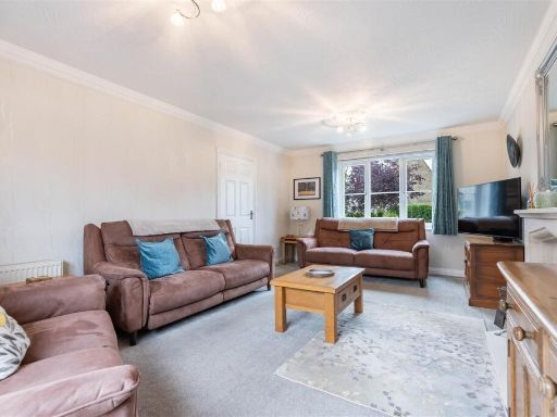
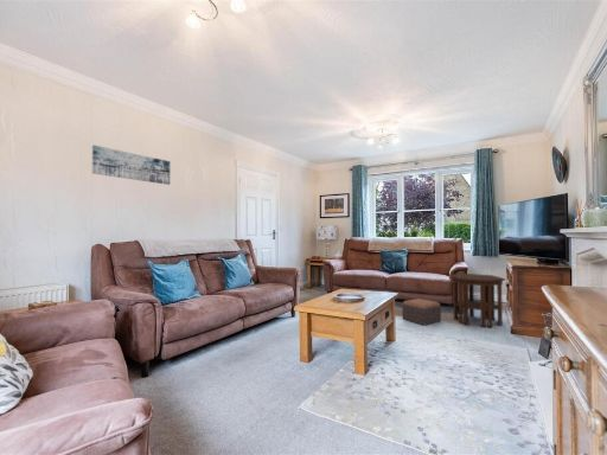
+ wall art [91,143,171,186]
+ side table [449,273,506,328]
+ footstool [402,297,442,327]
